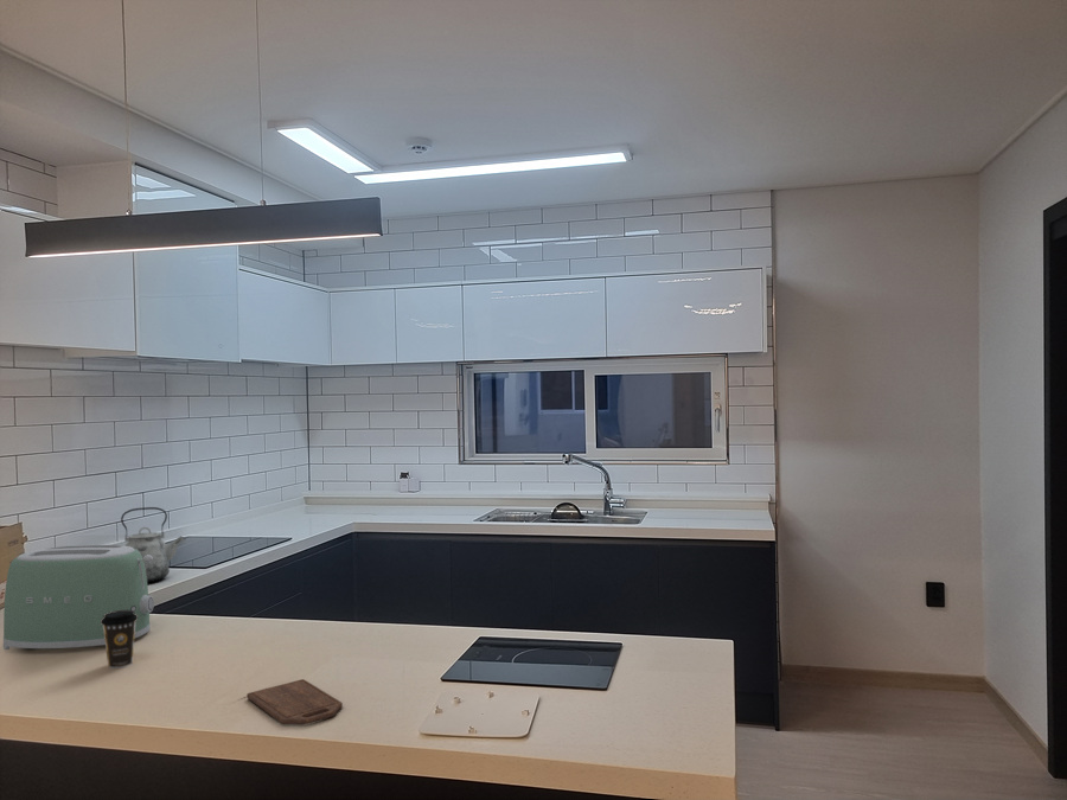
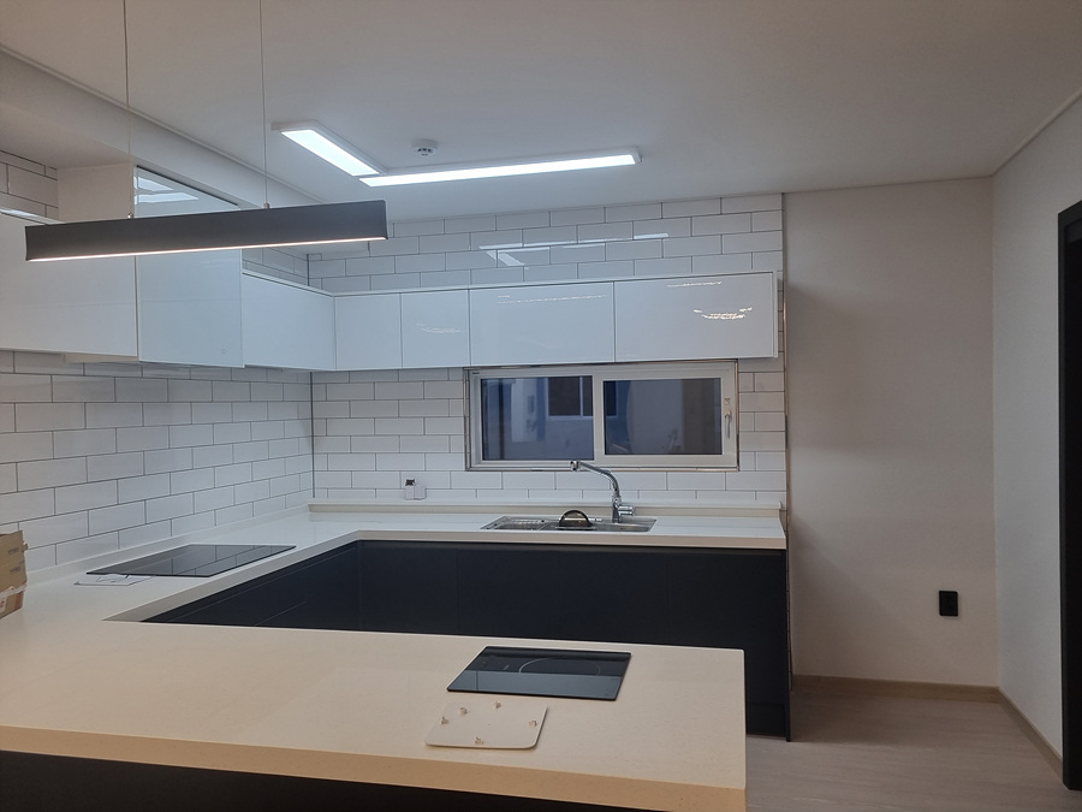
- toaster [2,544,155,651]
- kettle [120,506,187,584]
- coffee cup [101,610,138,670]
- cutting board [245,678,344,725]
